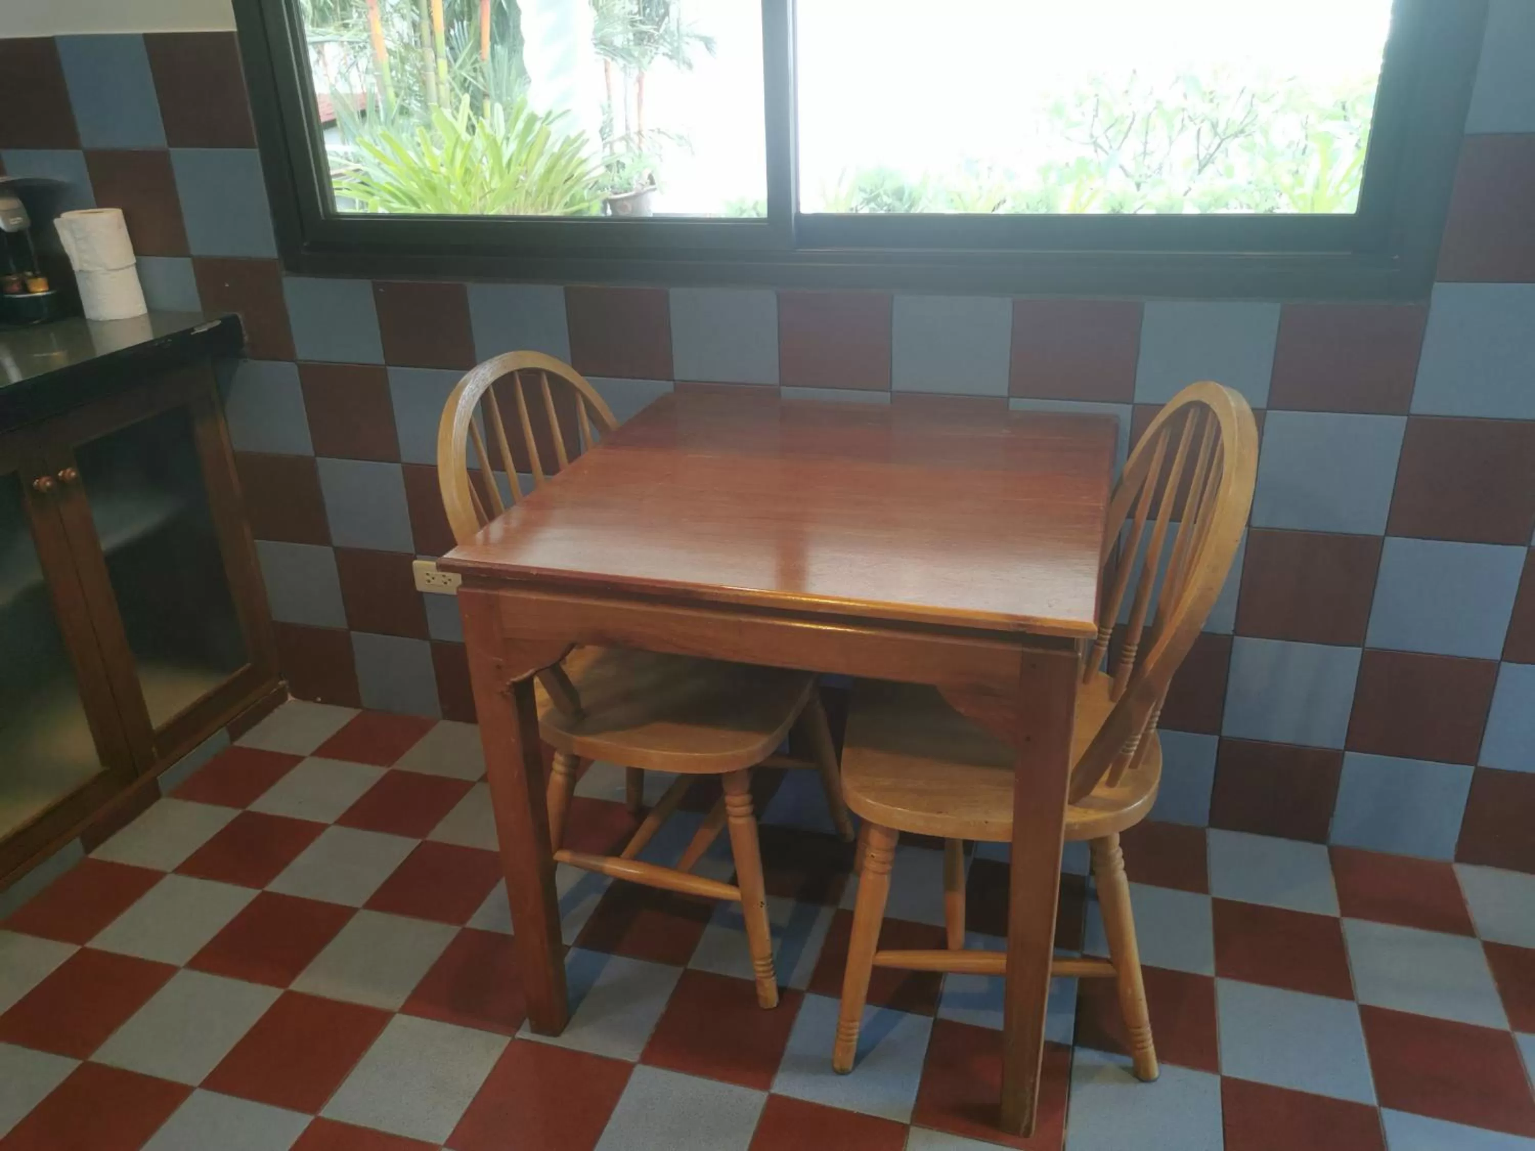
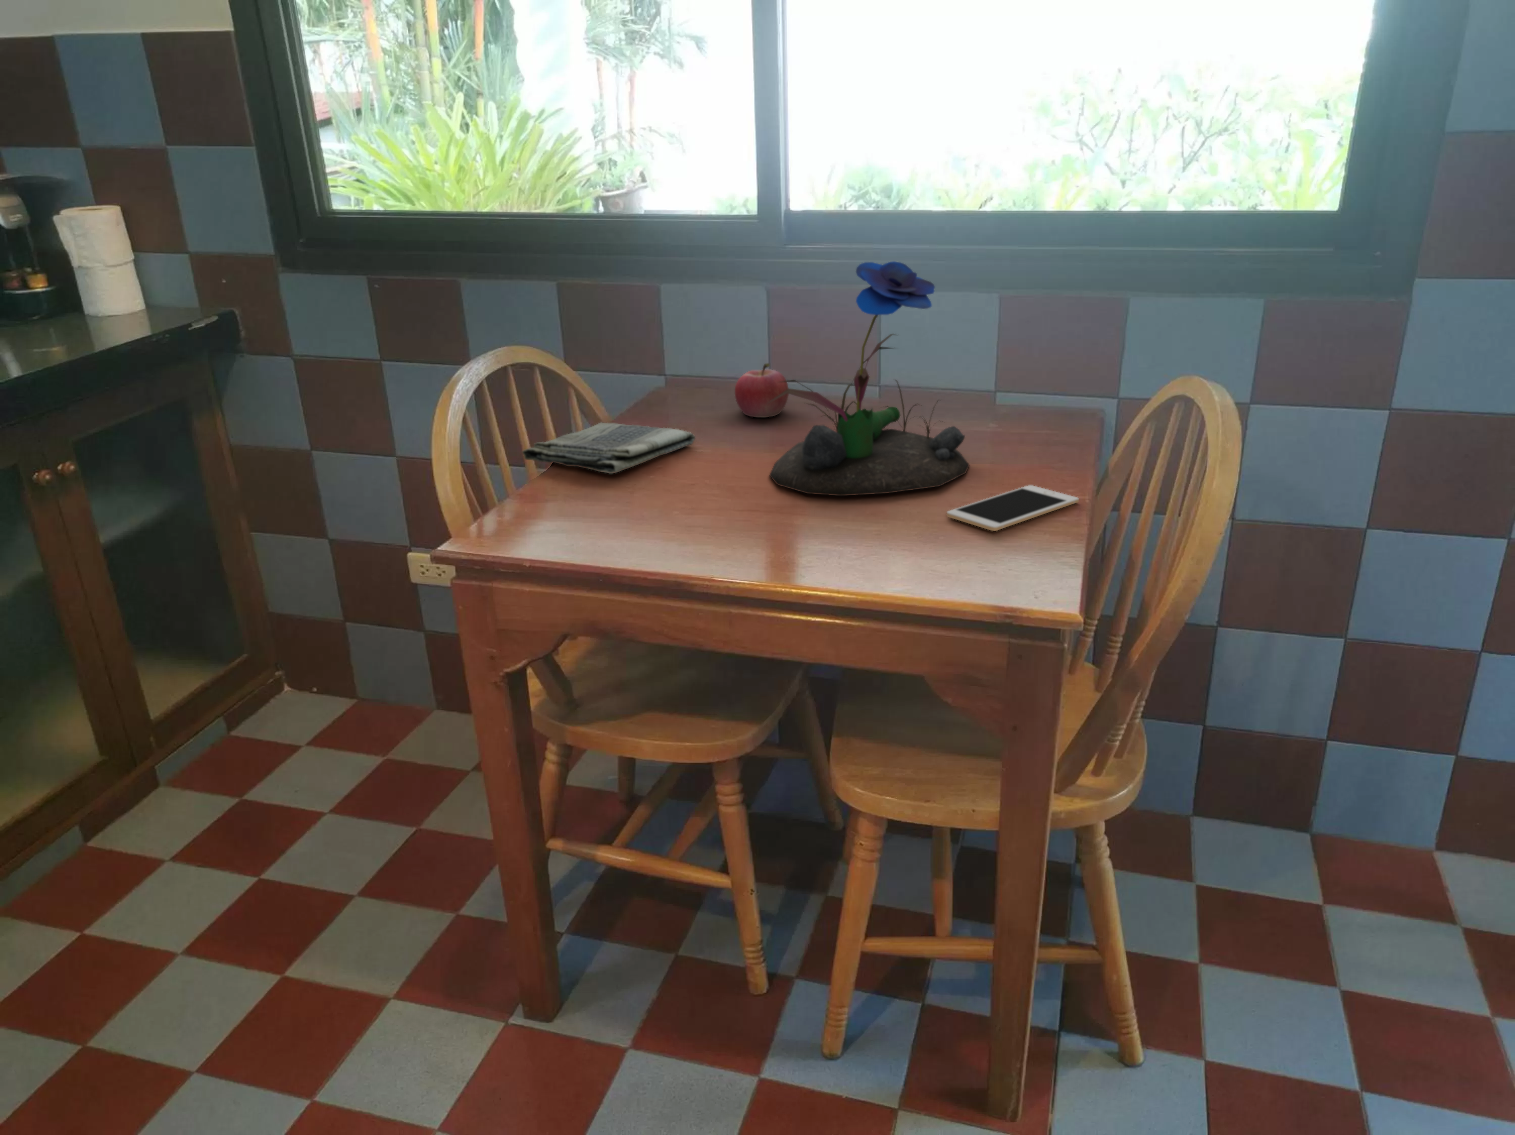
+ cell phone [946,485,1080,532]
+ fruit [735,362,790,417]
+ dish towel [521,422,695,475]
+ flower [766,261,970,496]
